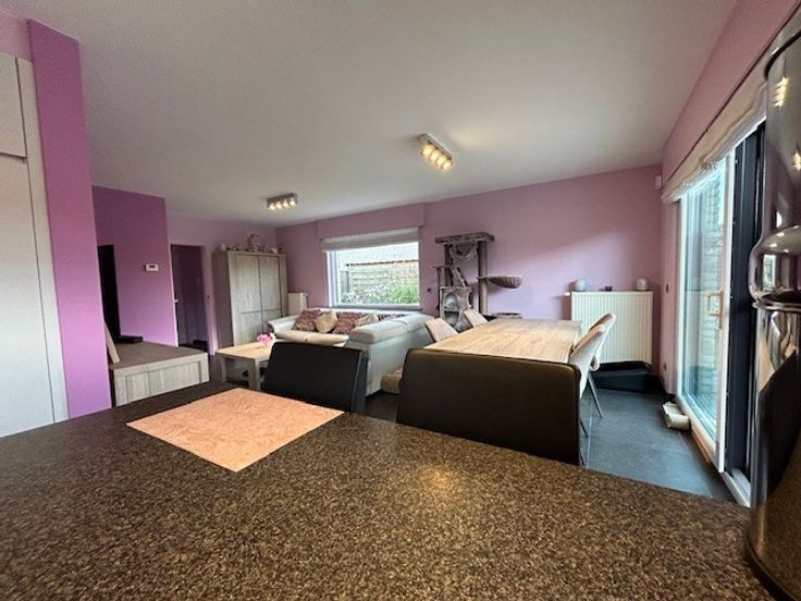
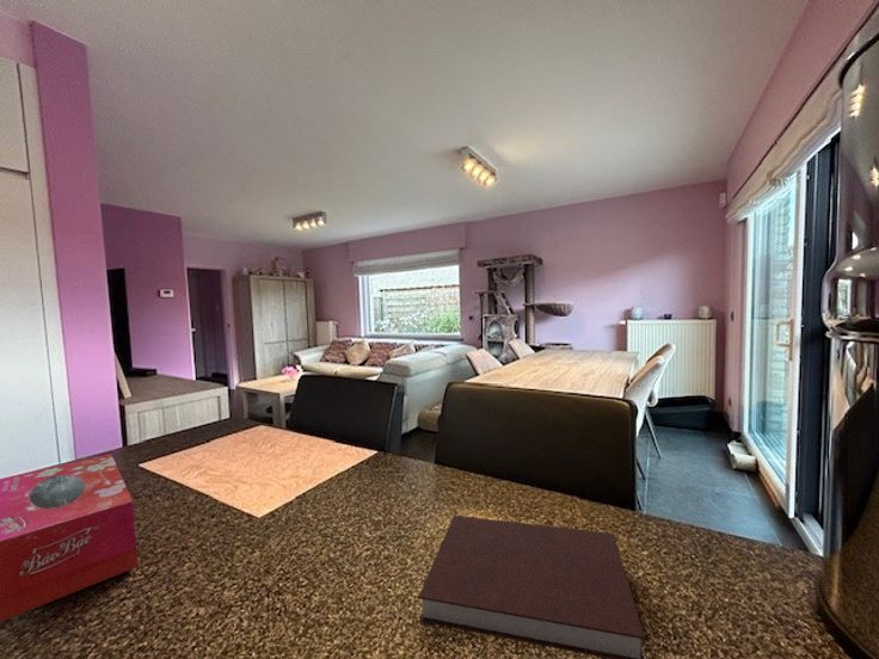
+ notebook [417,515,647,659]
+ tissue box [0,452,139,623]
